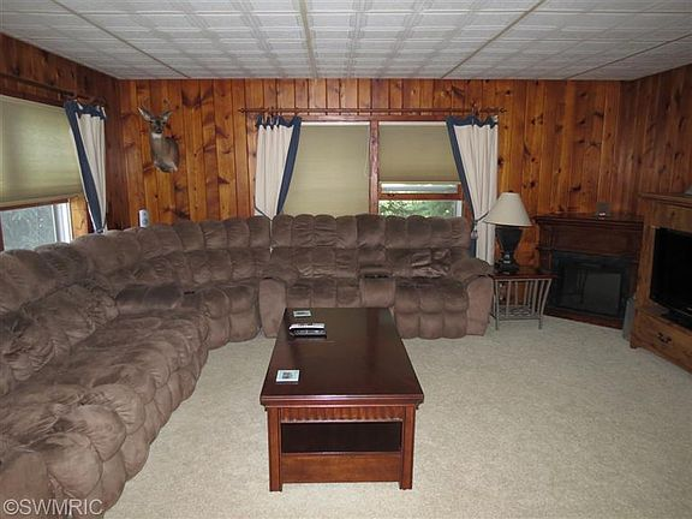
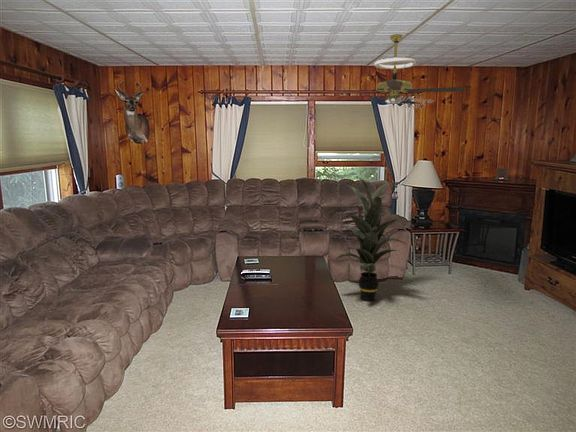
+ indoor plant [332,175,407,302]
+ ceiling fan [330,33,468,110]
